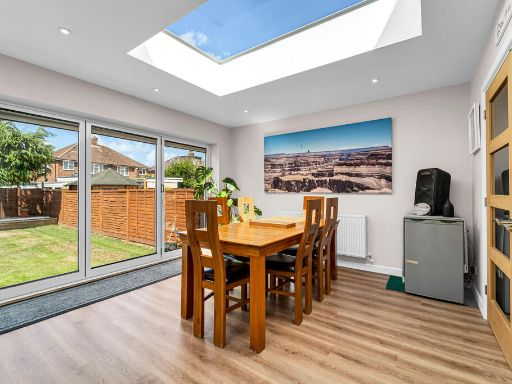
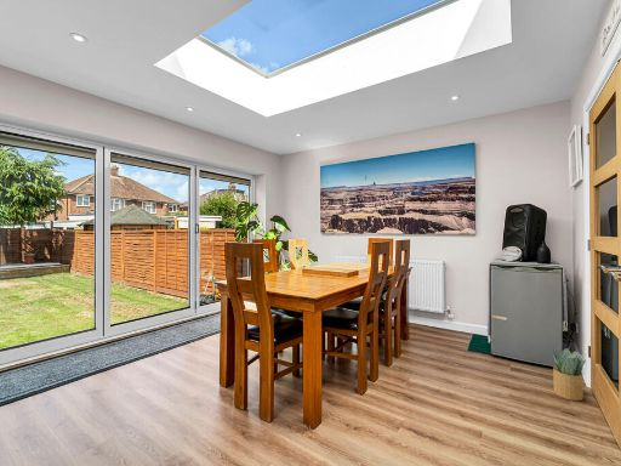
+ potted plant [552,347,587,402]
